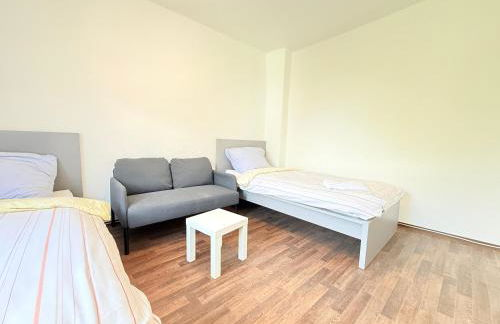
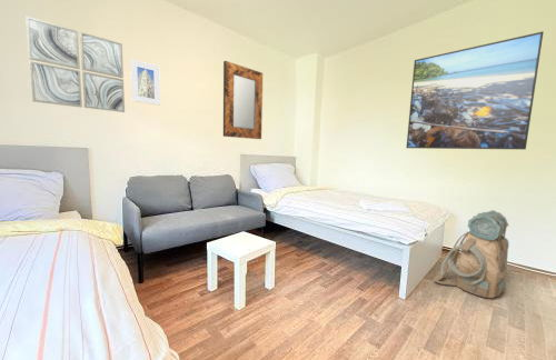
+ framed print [405,31,544,151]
+ wall art [24,16,126,113]
+ home mirror [222,60,264,140]
+ backpack [433,209,510,300]
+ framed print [129,59,161,106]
